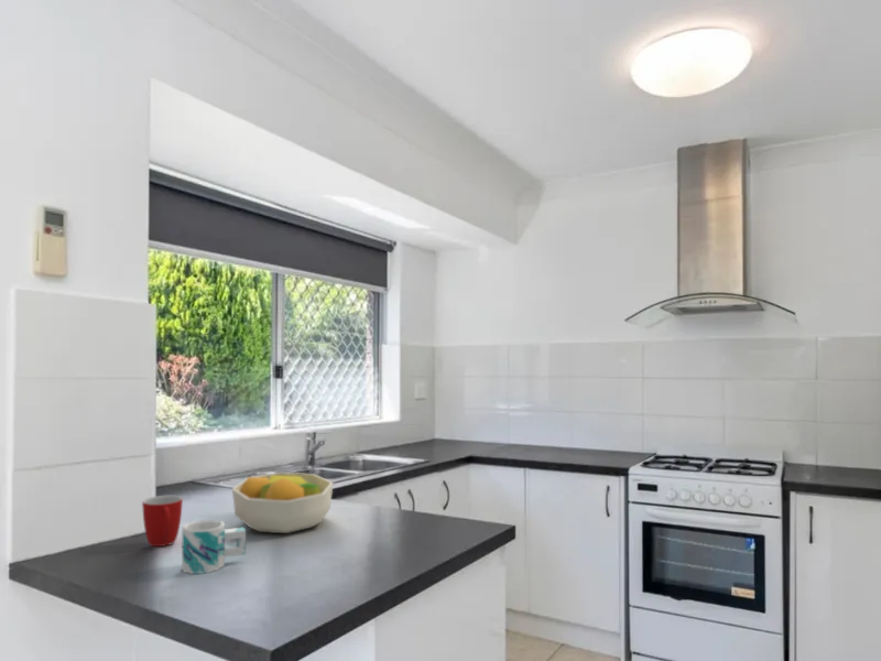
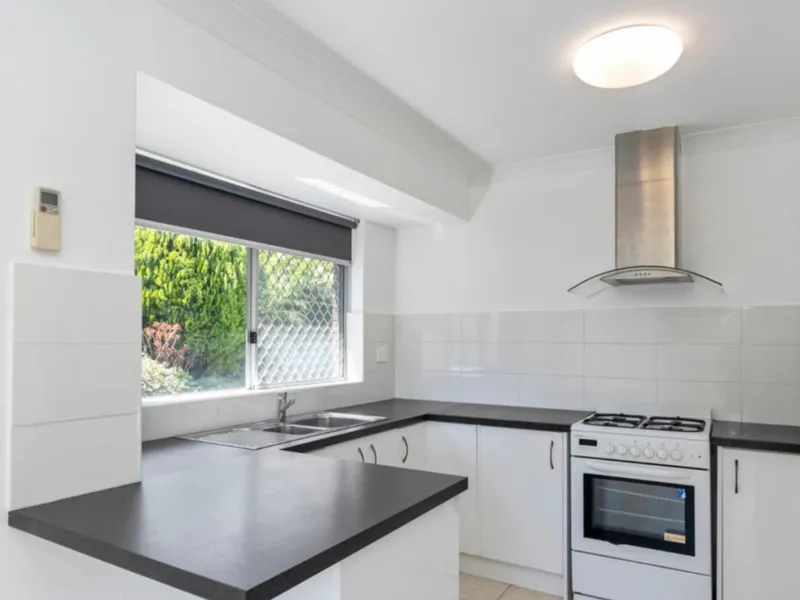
- fruit bowl [231,472,335,534]
- mug [181,519,247,575]
- mug [141,495,184,548]
